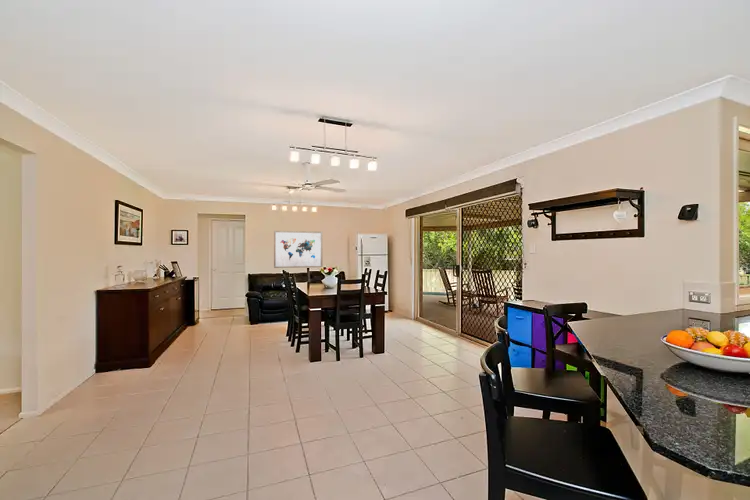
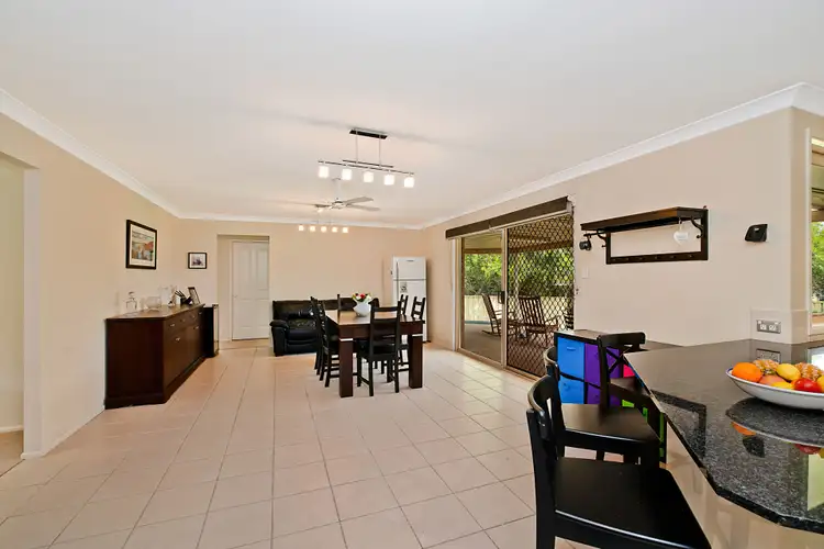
- wall art [273,230,324,269]
